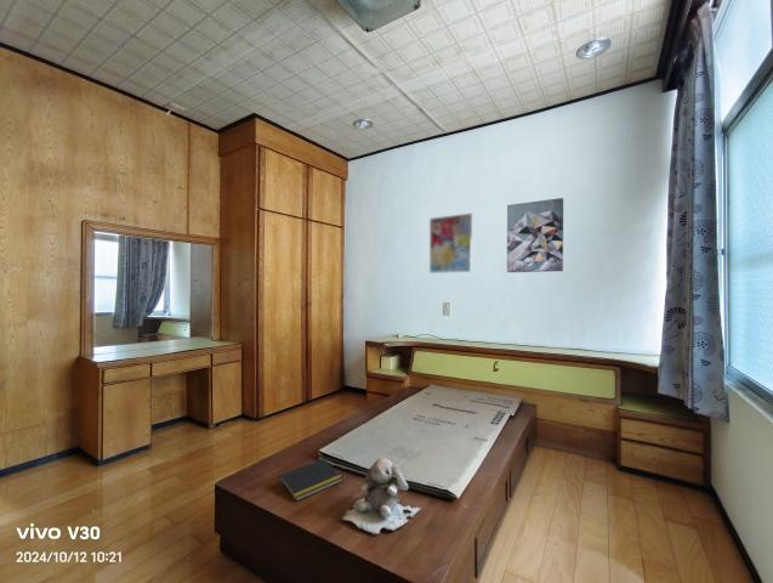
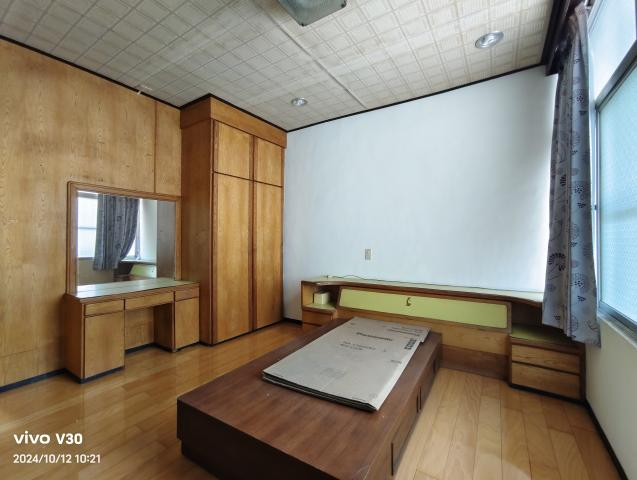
- wall art [428,213,473,274]
- stuffed animal [341,457,422,536]
- wall art [506,197,564,273]
- notepad [277,458,343,502]
